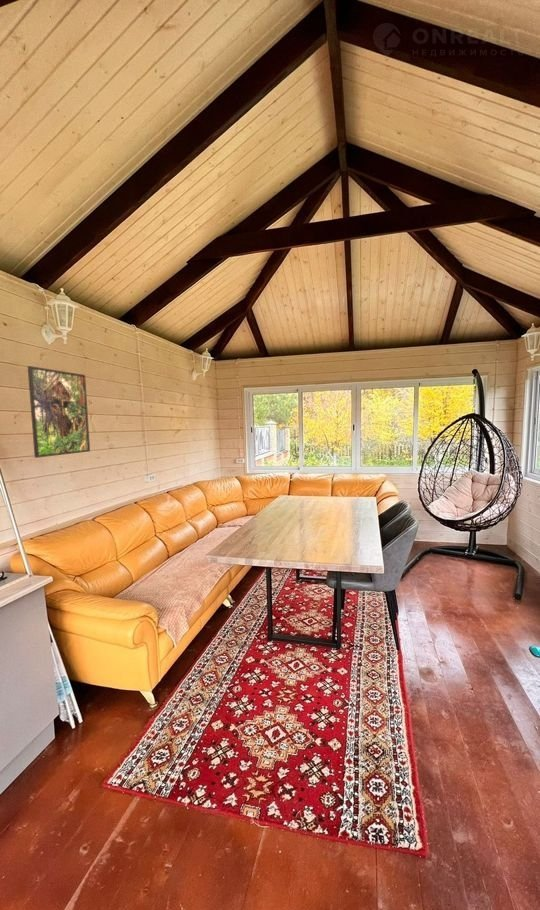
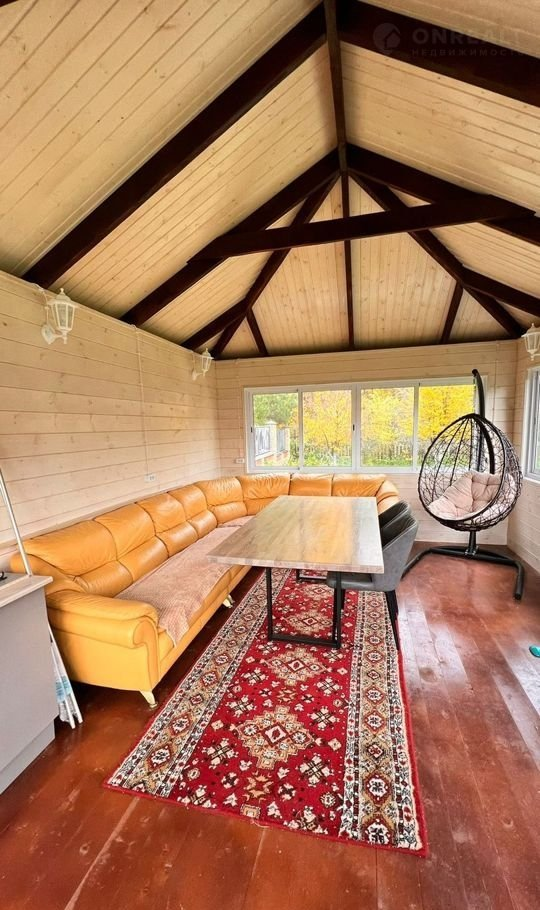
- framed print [27,365,91,459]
